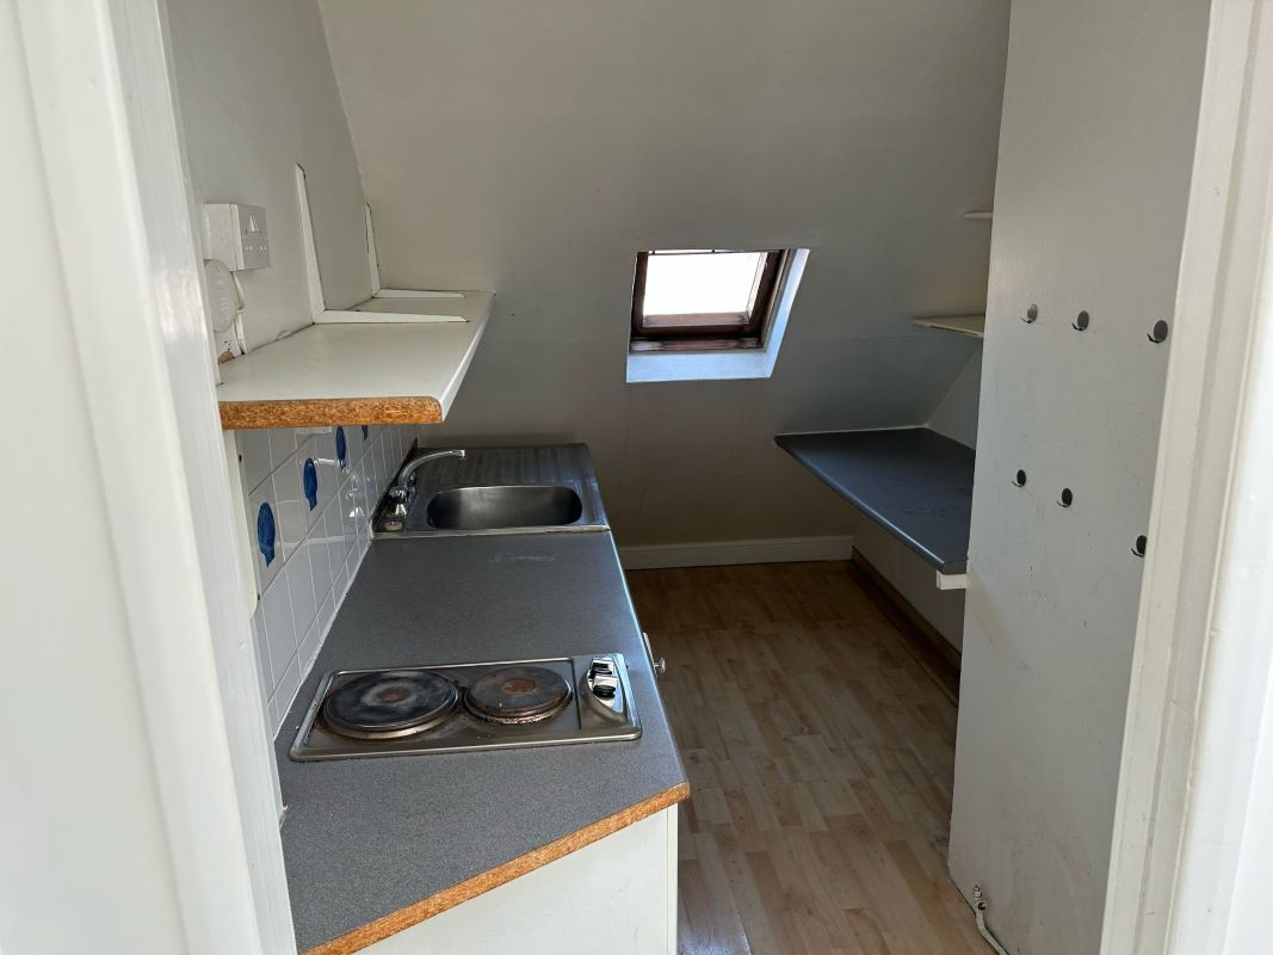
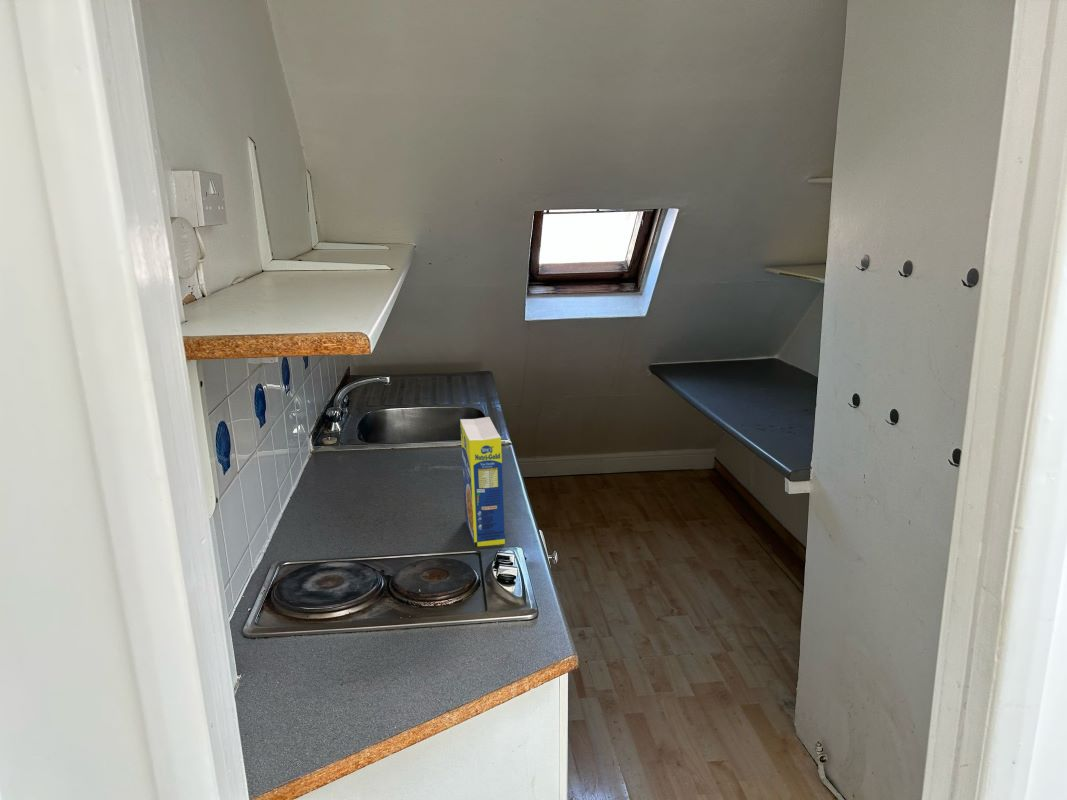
+ legume [459,416,506,547]
